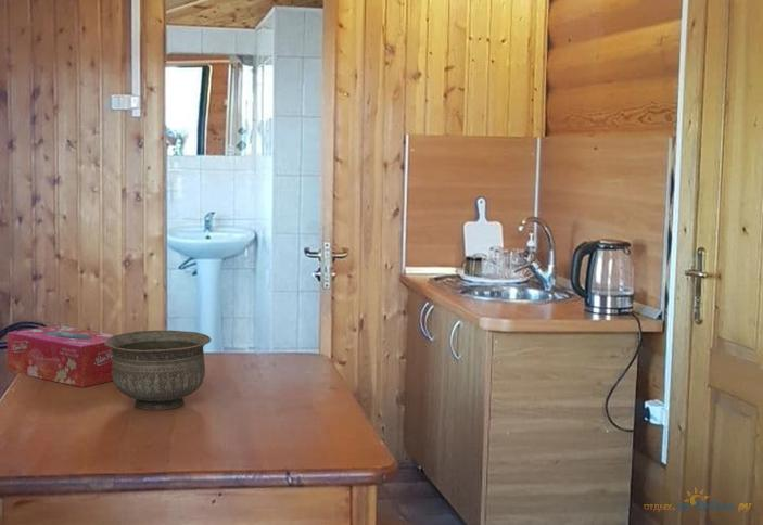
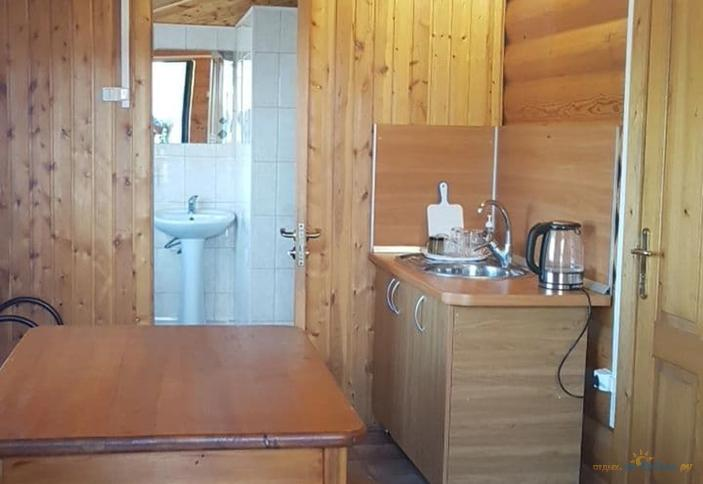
- tissue box [7,324,117,388]
- bowl [104,330,212,411]
